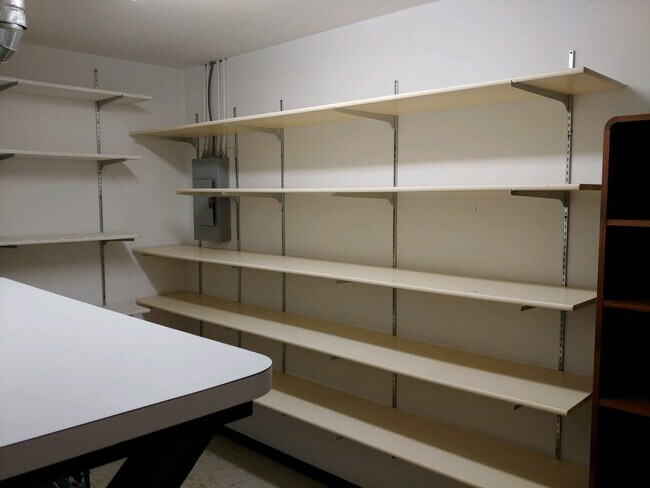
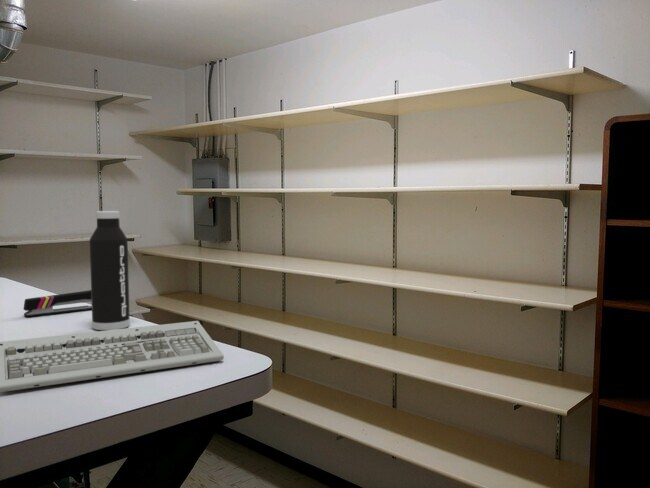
+ keyboard [0,320,225,393]
+ water bottle [89,210,131,331]
+ stapler [22,289,92,318]
